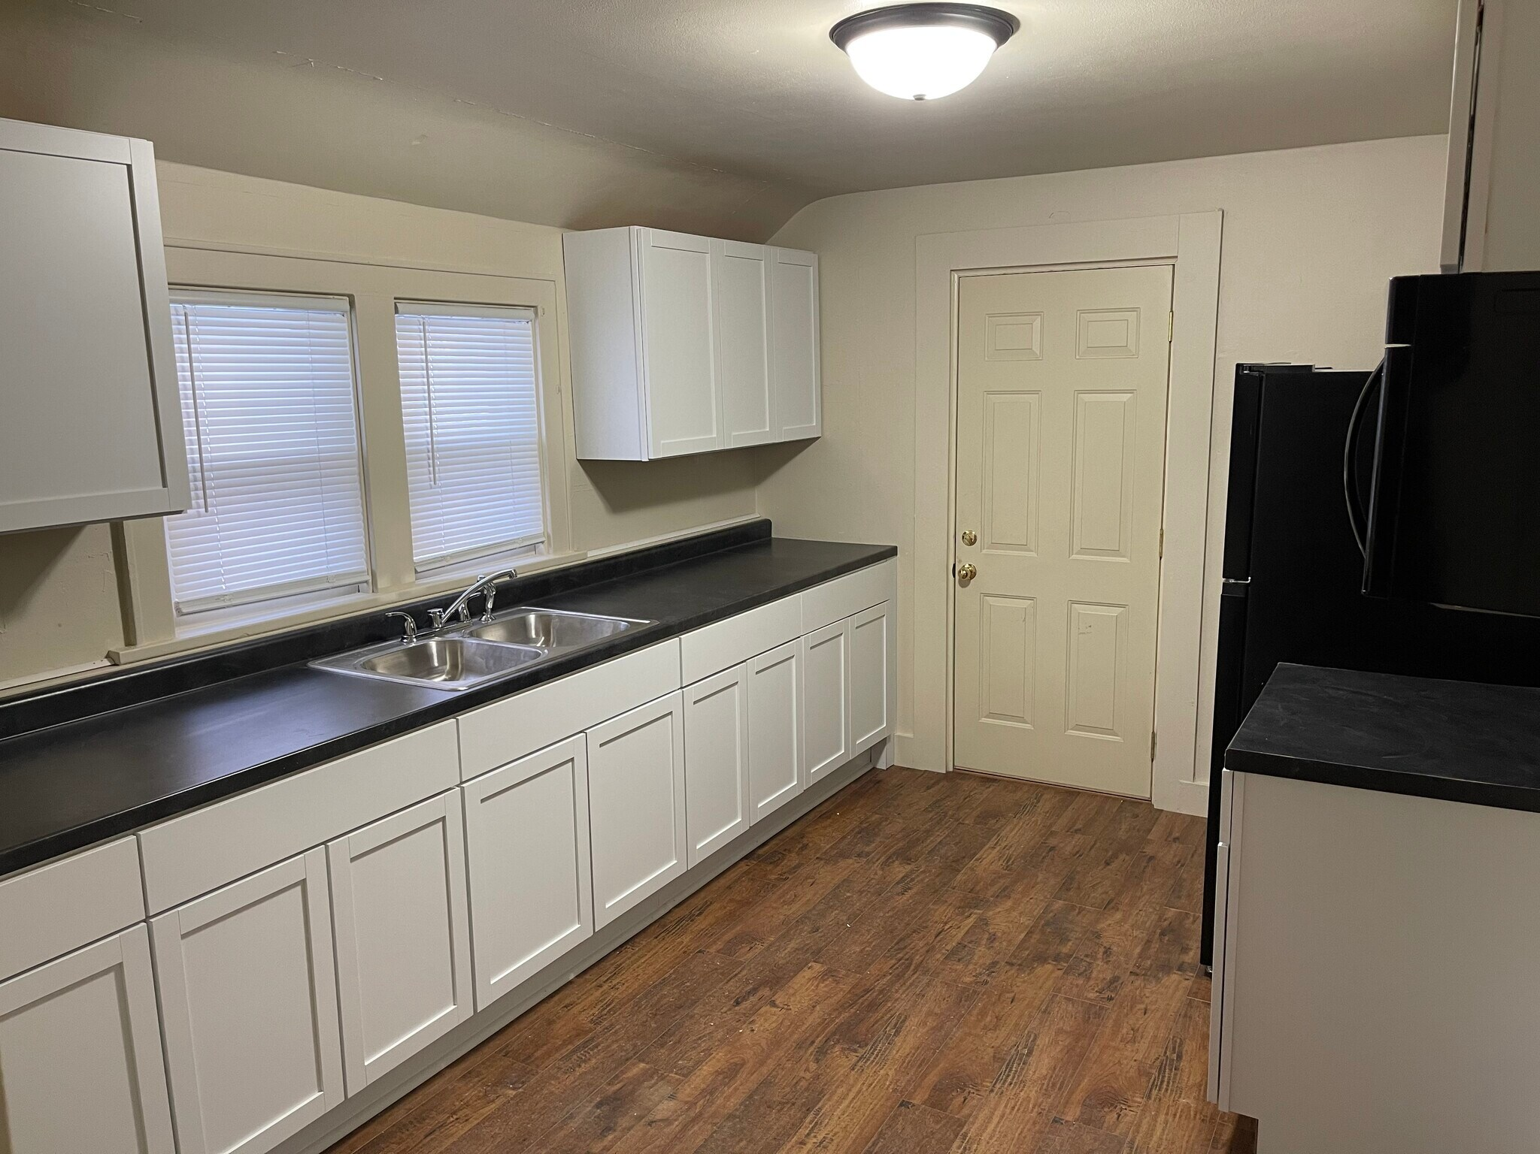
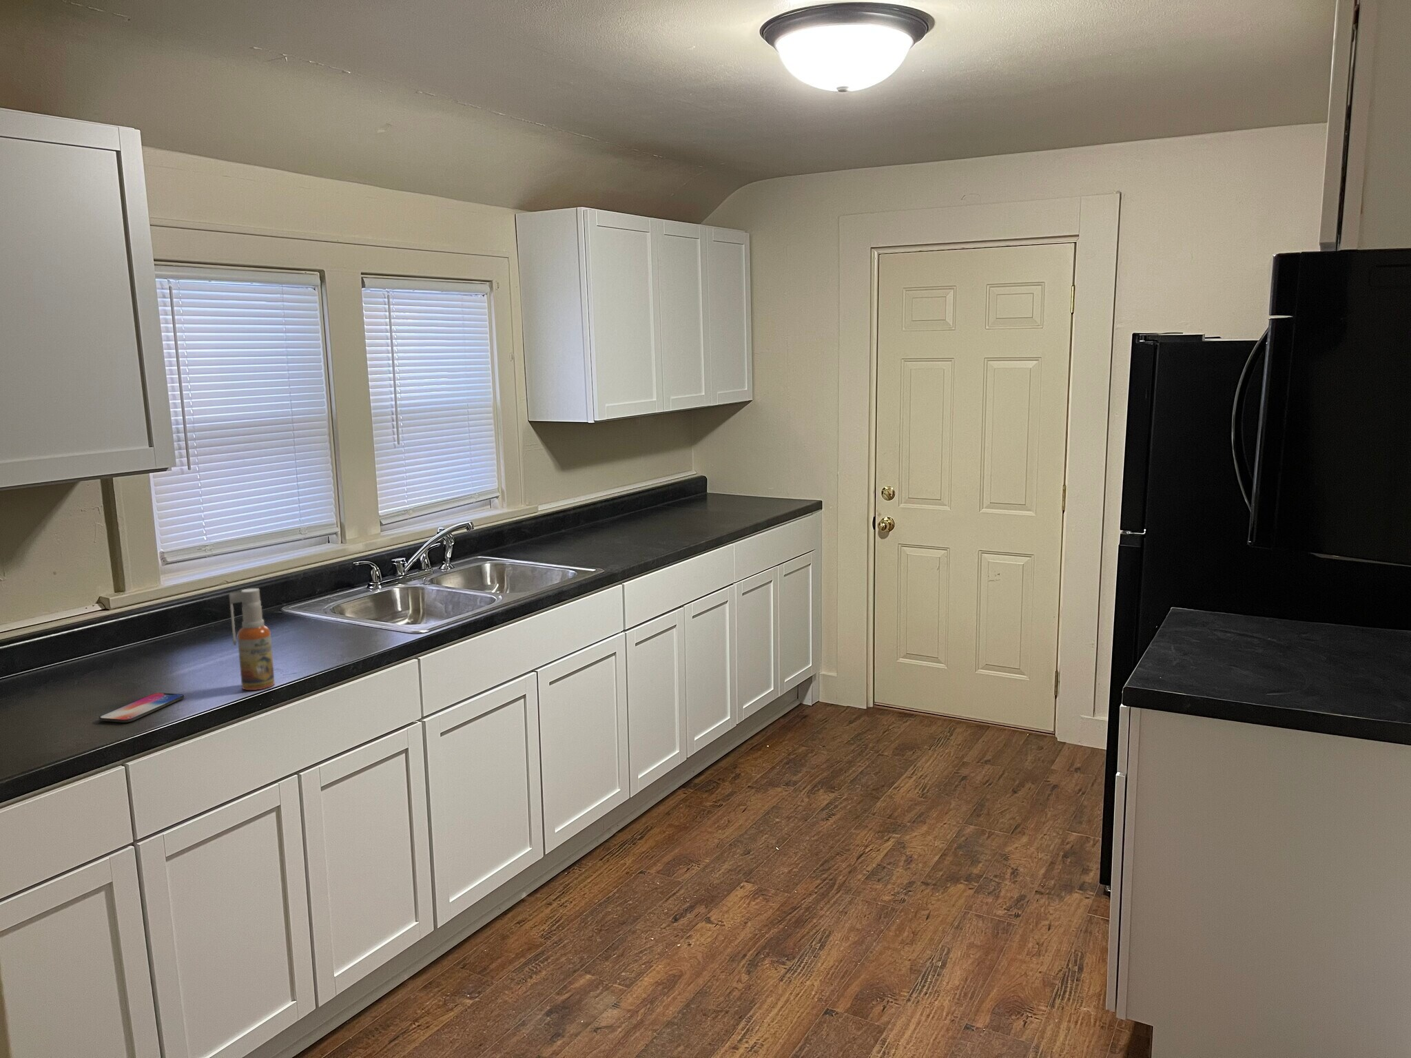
+ smartphone [99,692,184,723]
+ spray bottle [228,588,276,691]
